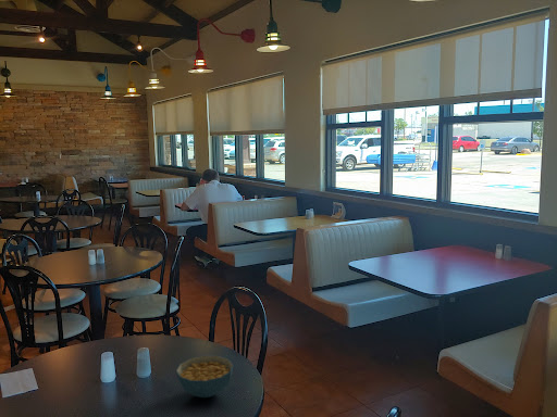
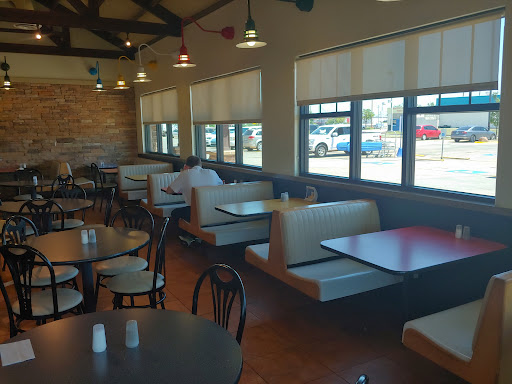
- cereal bowl [175,355,234,399]
